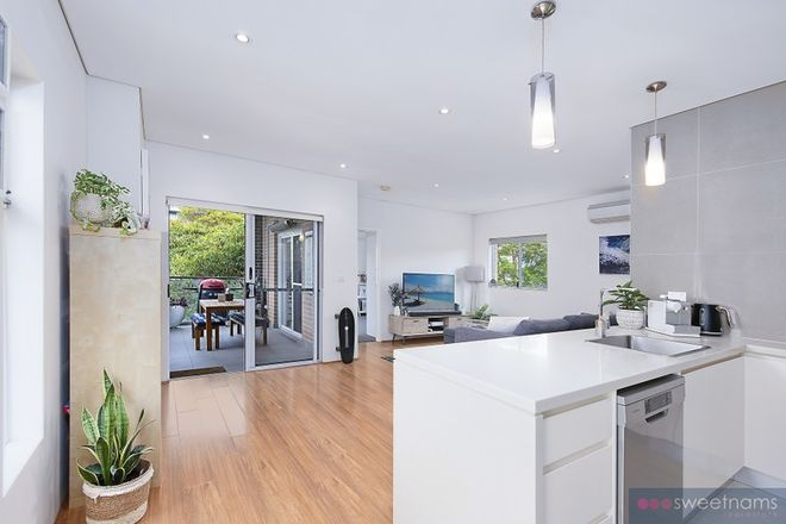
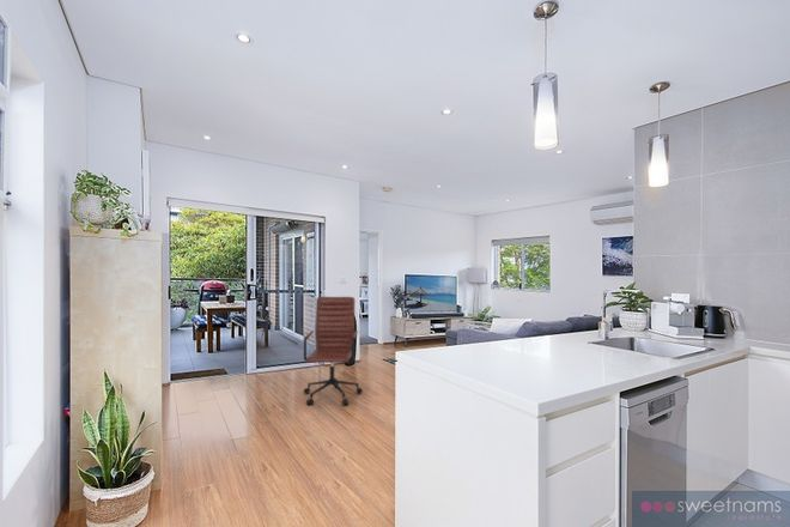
+ chair [303,296,364,407]
